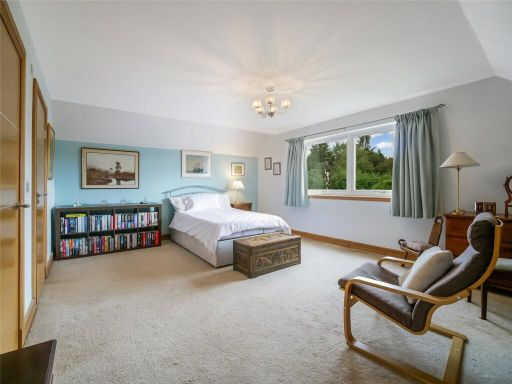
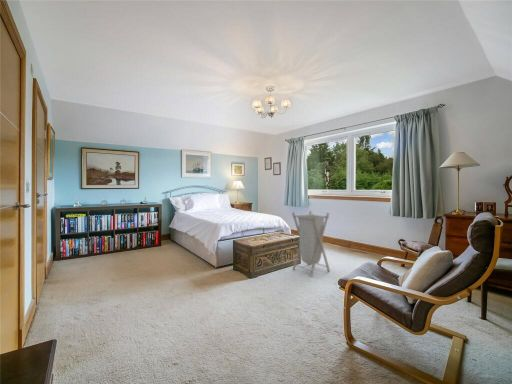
+ laundry hamper [291,210,331,277]
